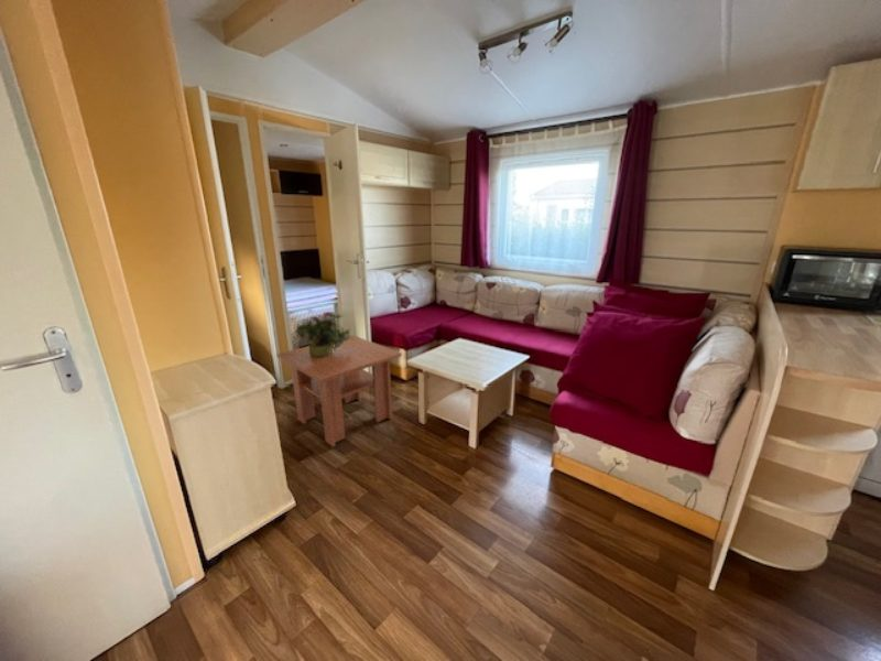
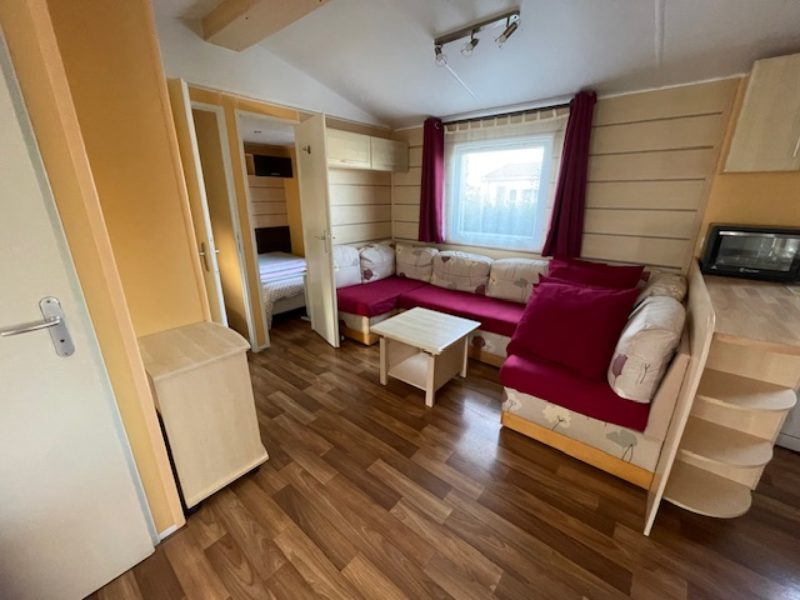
- coffee table [275,334,403,448]
- potted plant [294,308,352,357]
